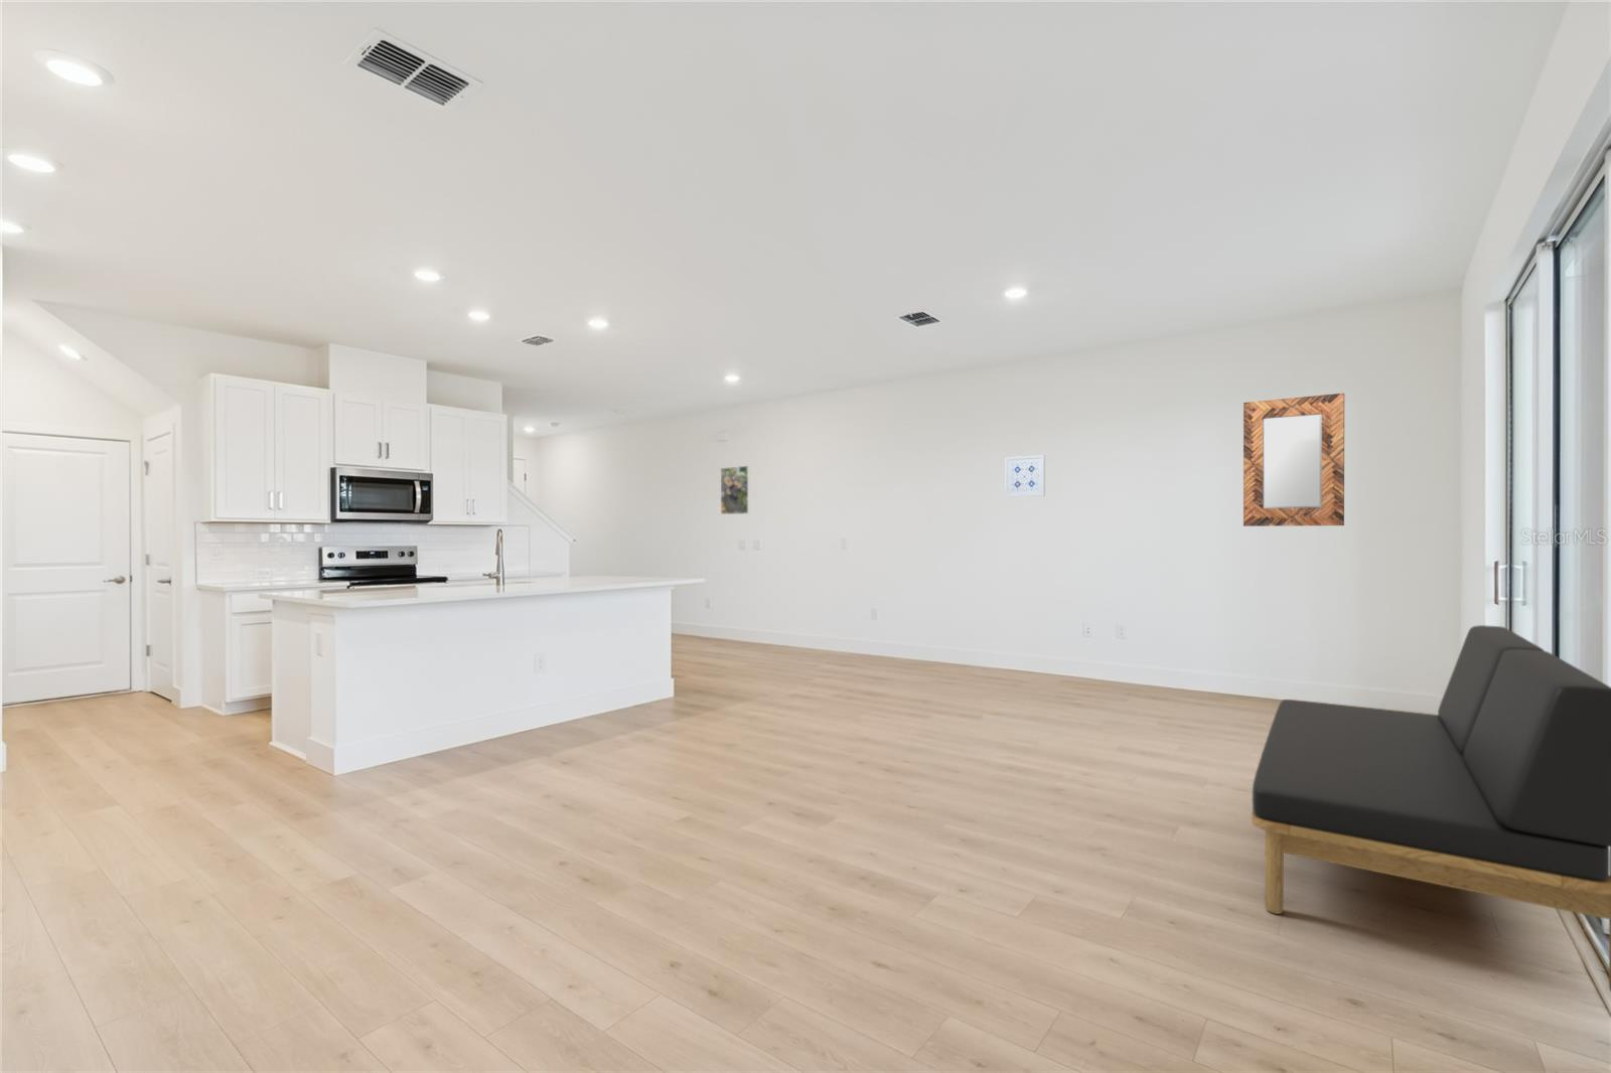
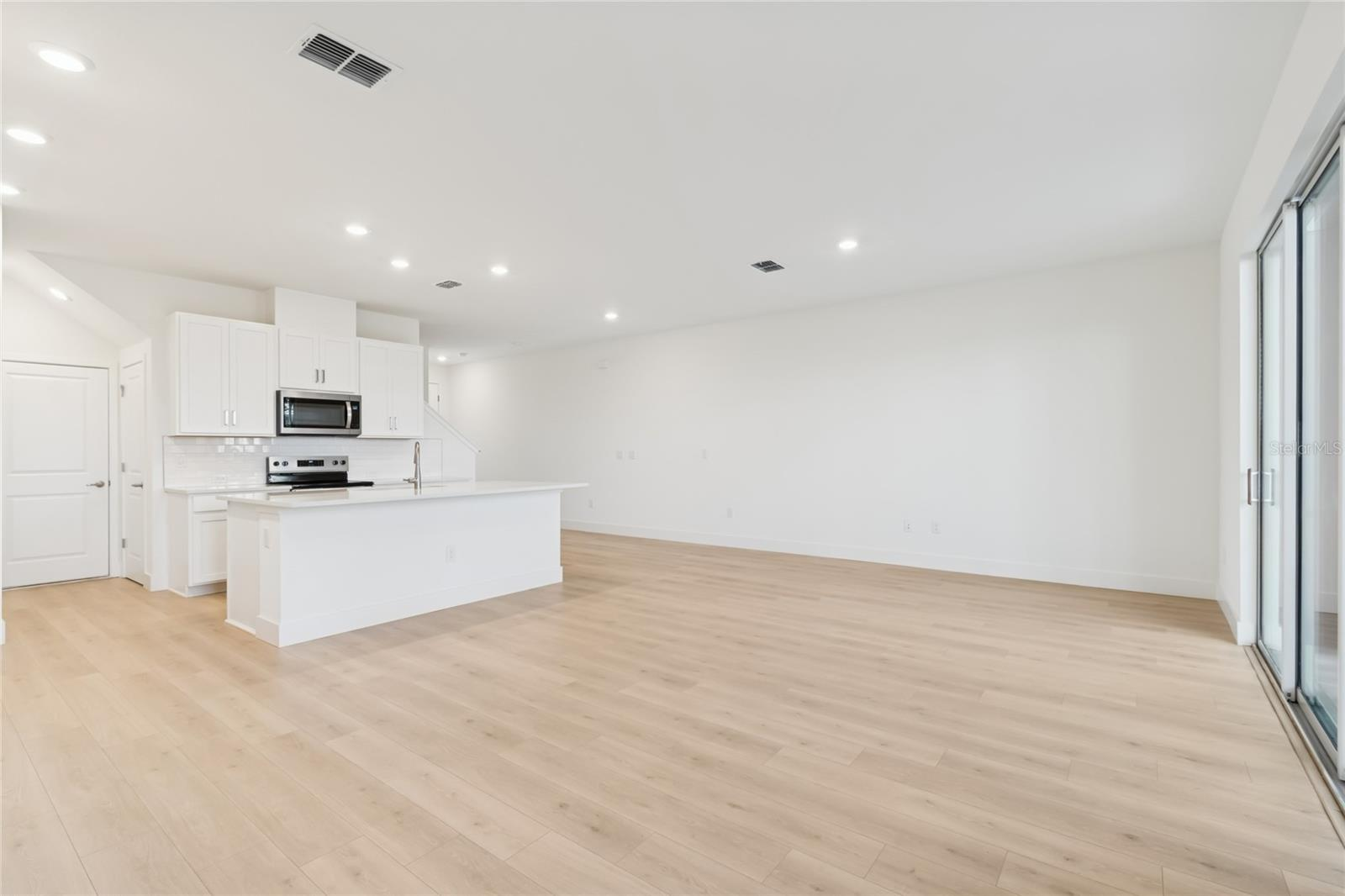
- bench [1250,624,1611,993]
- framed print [720,465,751,515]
- home mirror [1242,393,1345,527]
- wall art [1004,454,1046,498]
